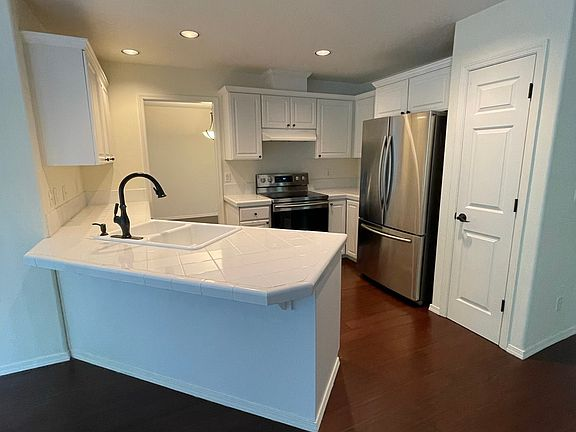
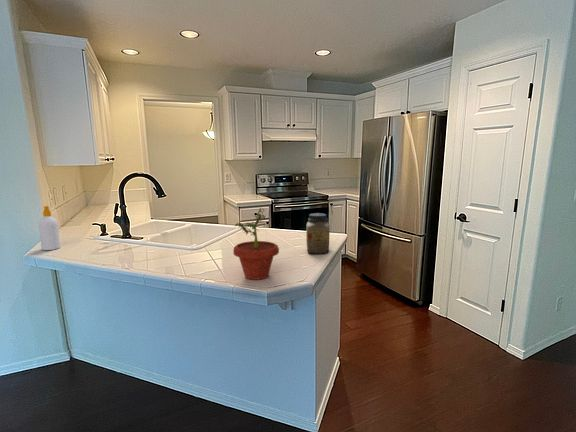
+ potted plant [232,204,280,281]
+ jar [305,212,331,255]
+ soap bottle [38,205,62,251]
